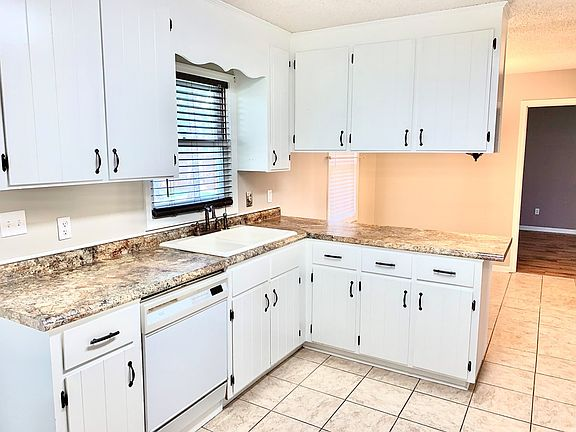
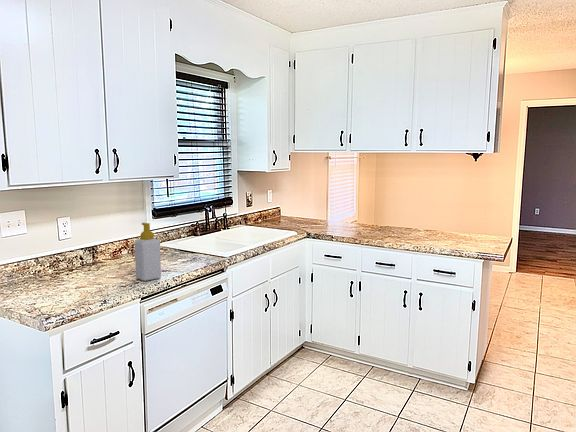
+ soap bottle [134,222,162,282]
